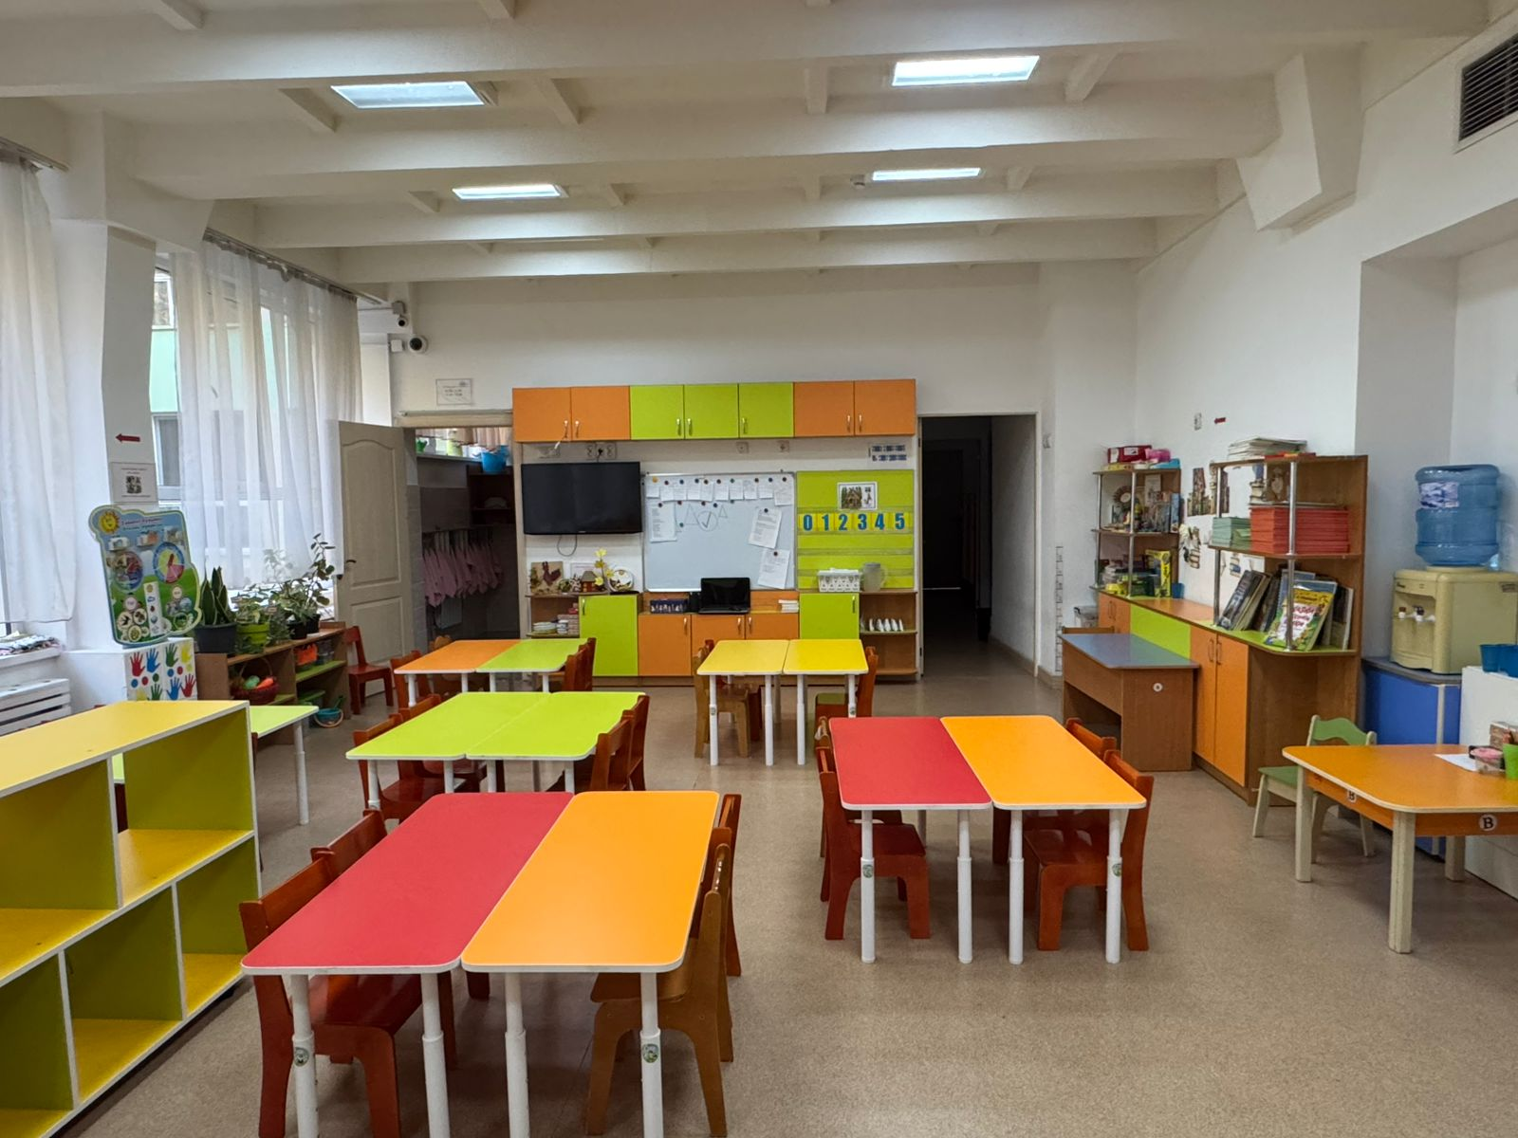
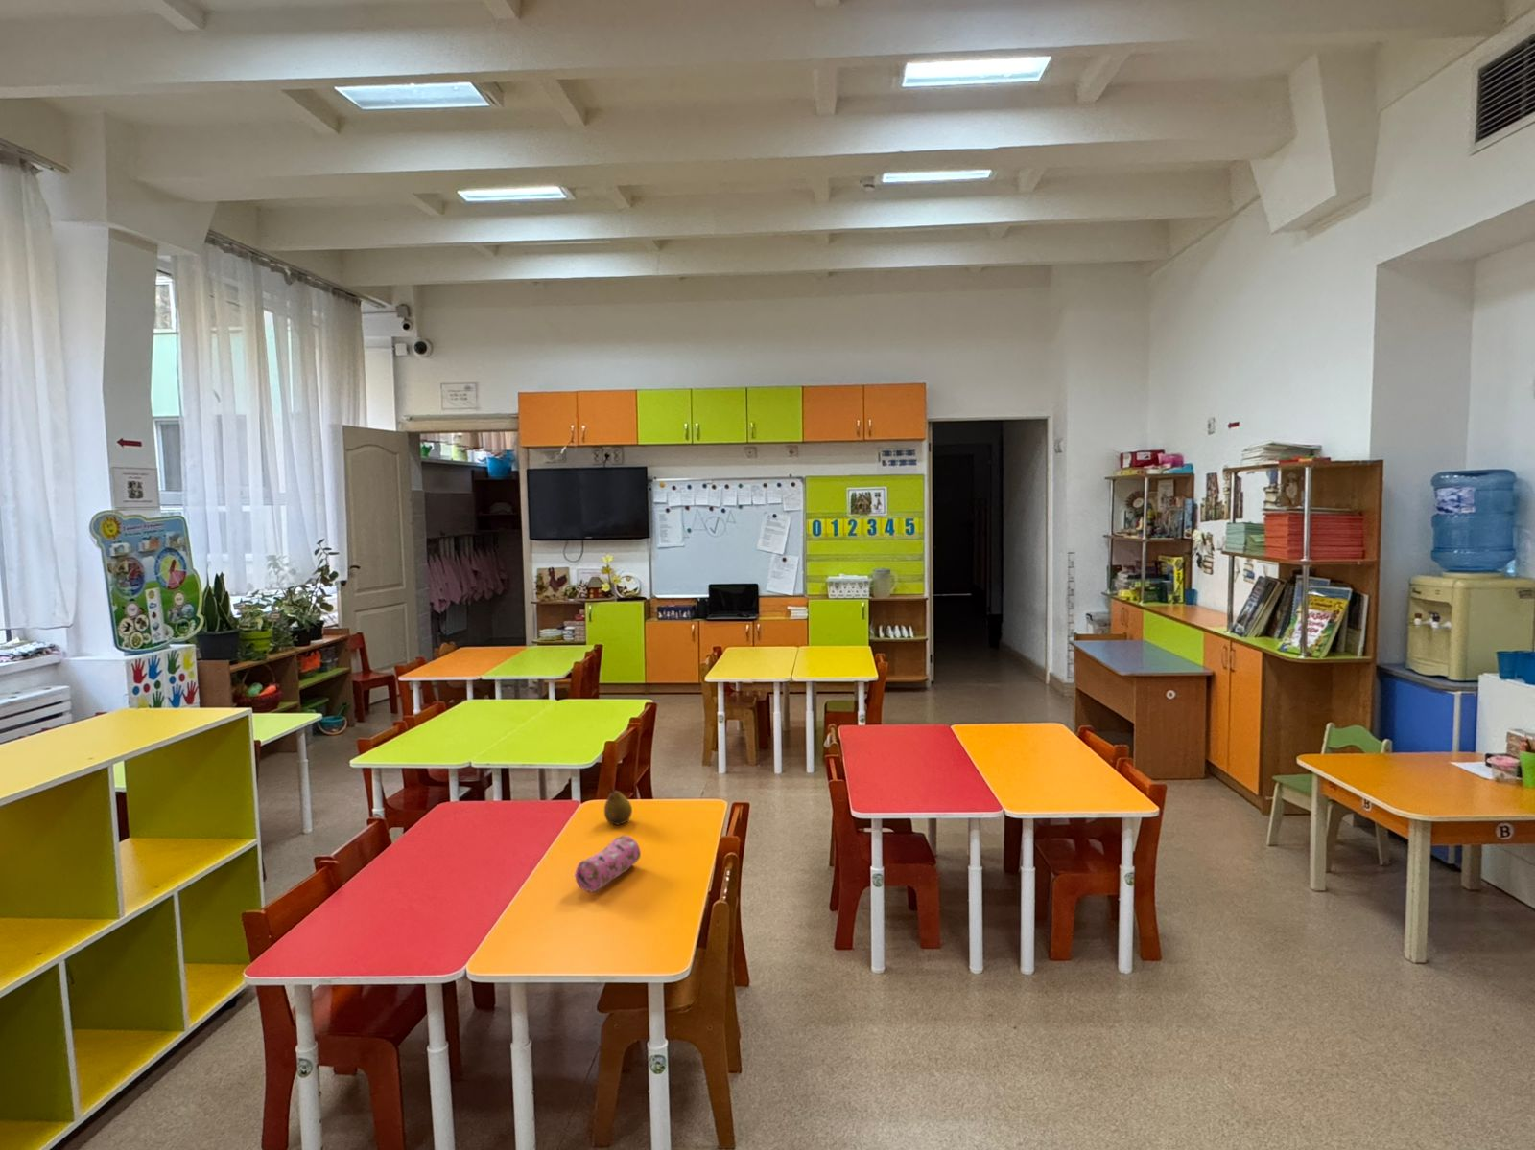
+ pencil case [574,835,642,893]
+ fruit [603,786,633,826]
